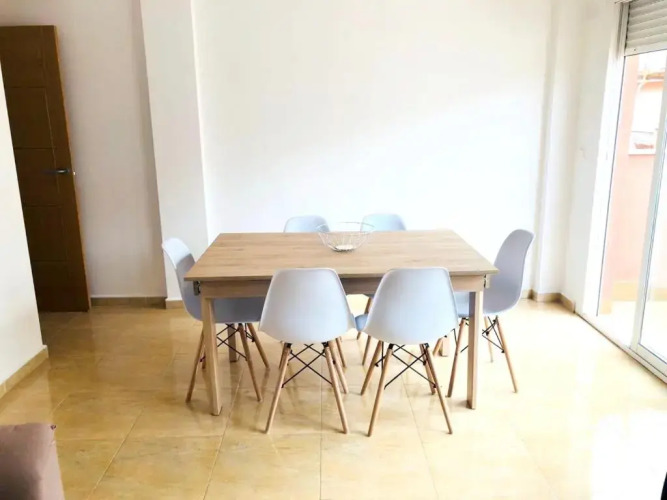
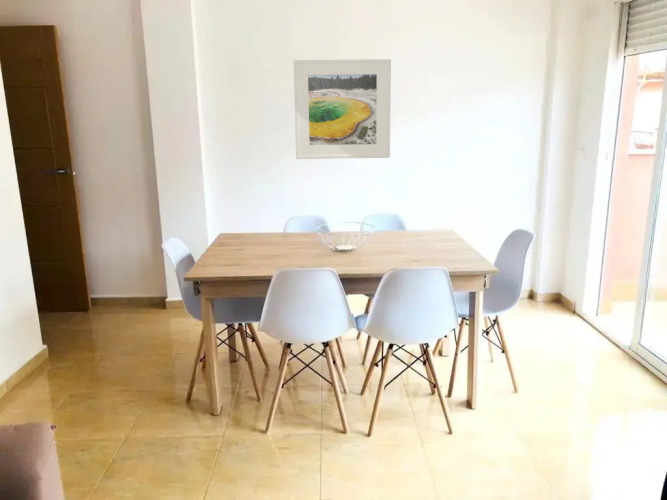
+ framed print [293,58,392,160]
